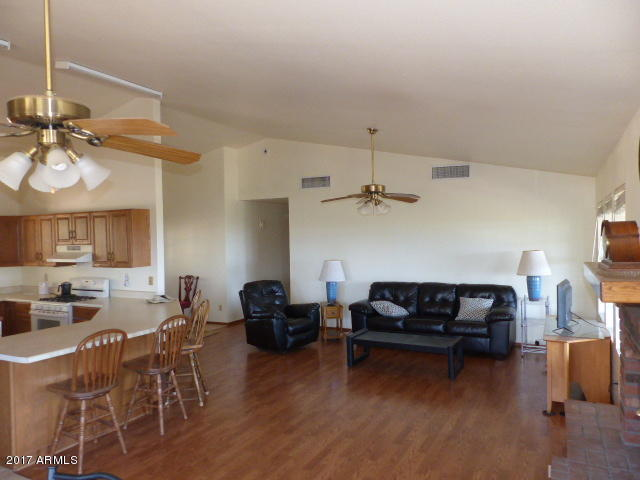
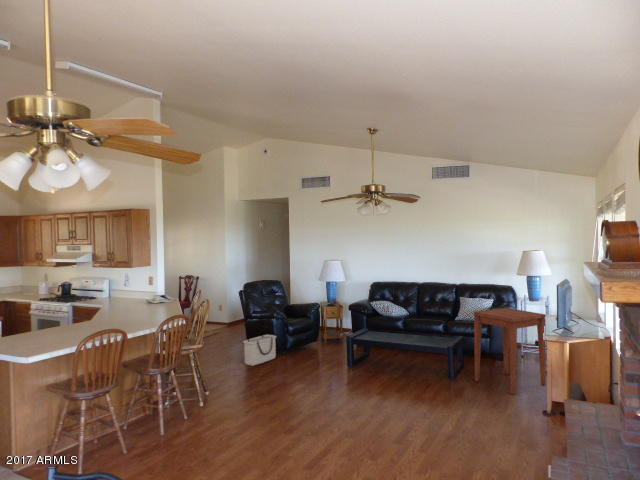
+ storage bin [242,334,277,367]
+ side table [473,307,547,396]
